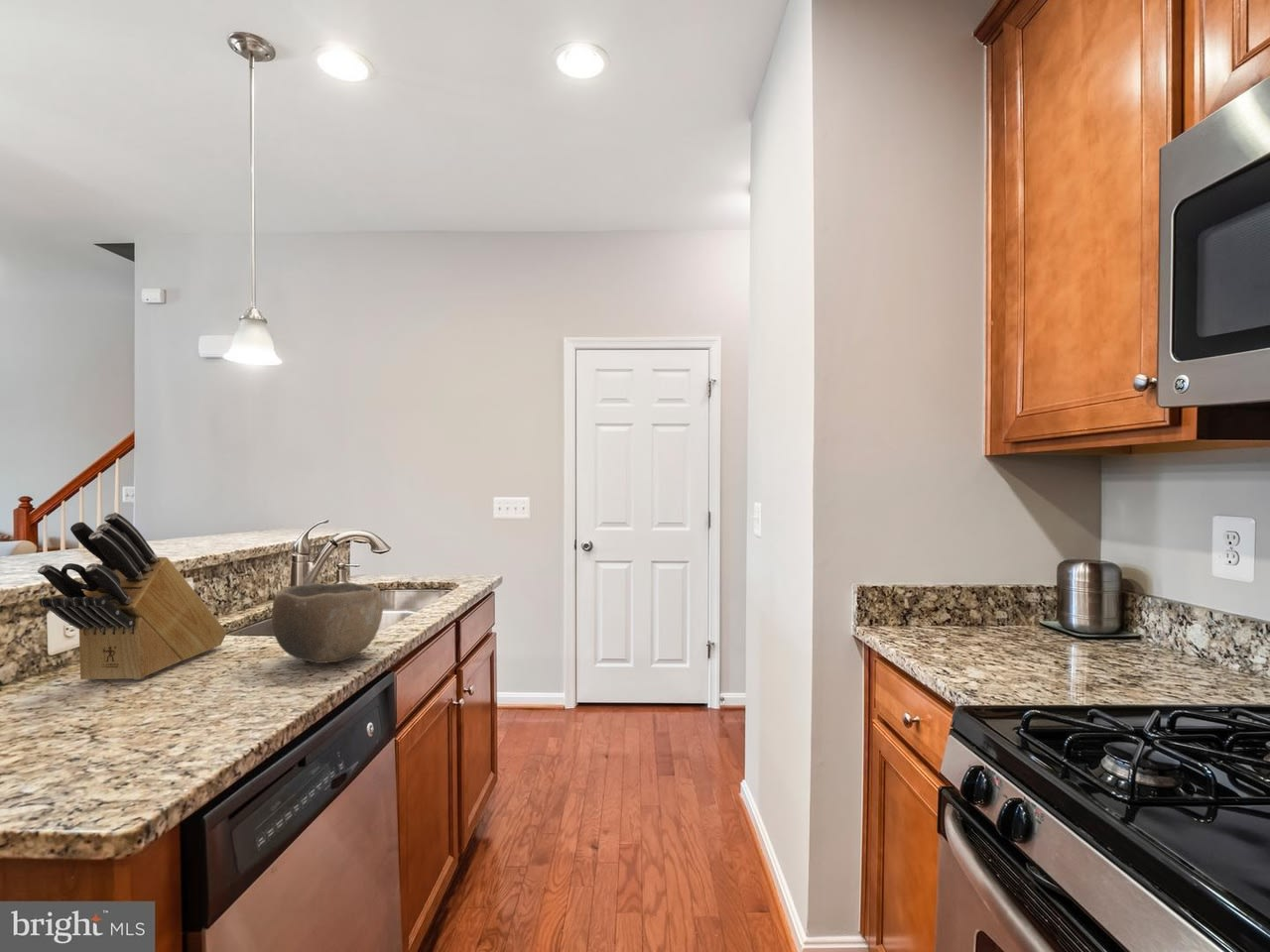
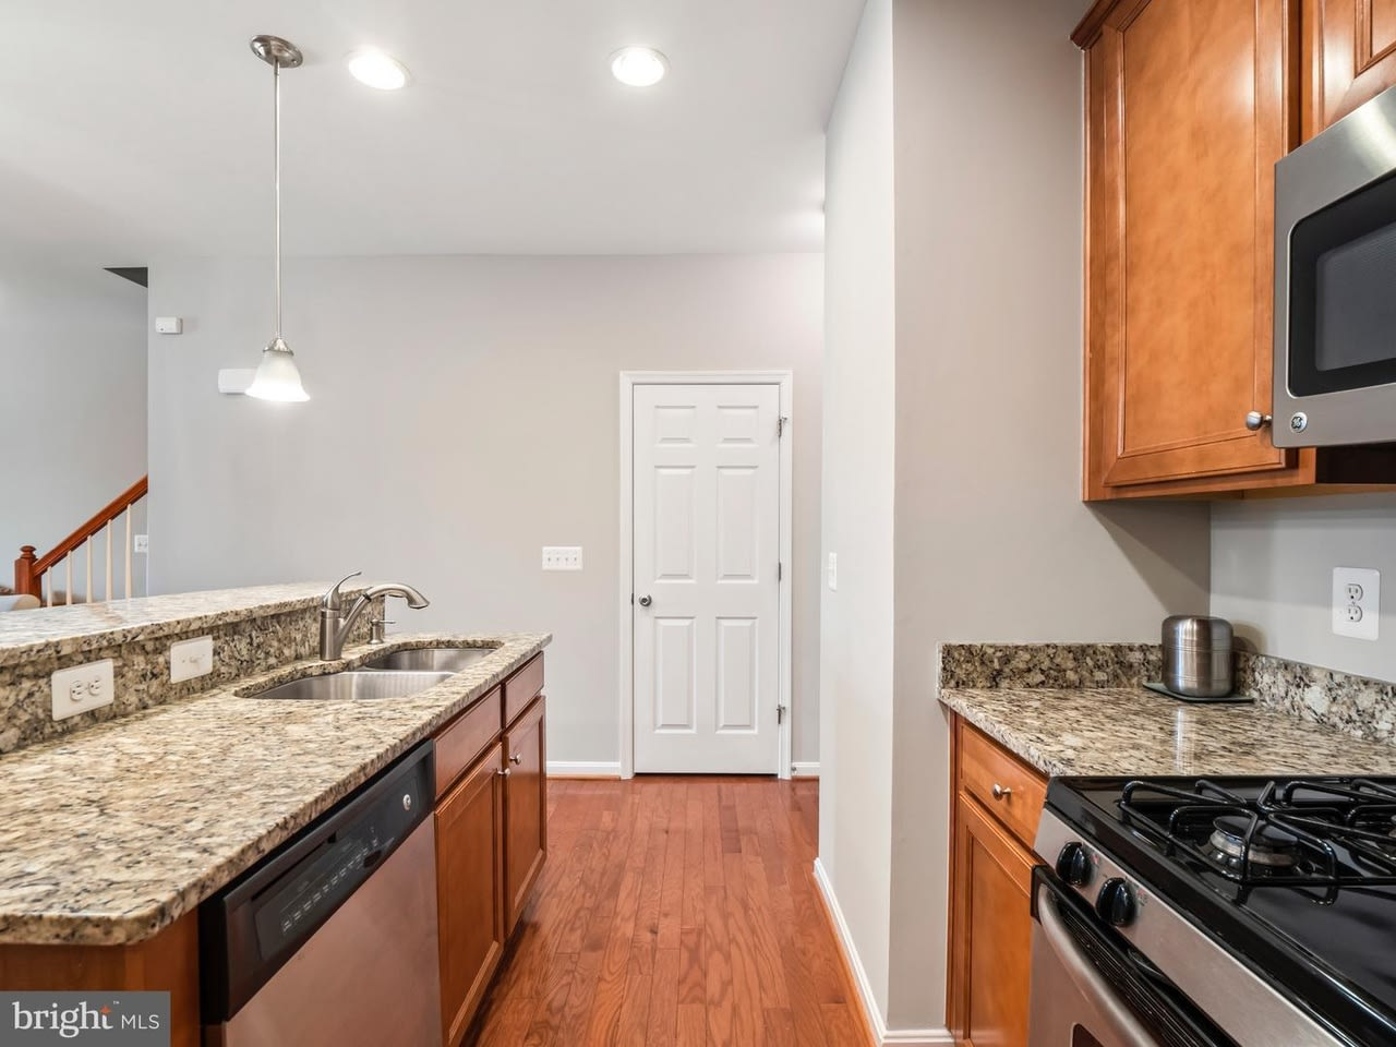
- bowl [271,581,384,664]
- knife block [37,511,227,681]
